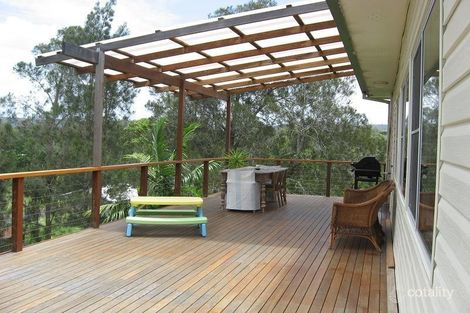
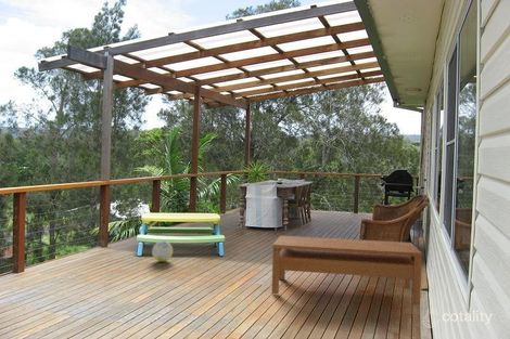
+ ball [151,239,174,263]
+ coffee table [270,234,423,305]
